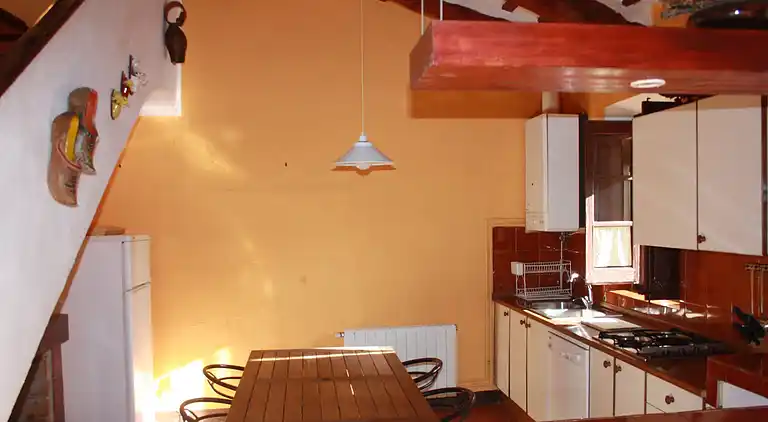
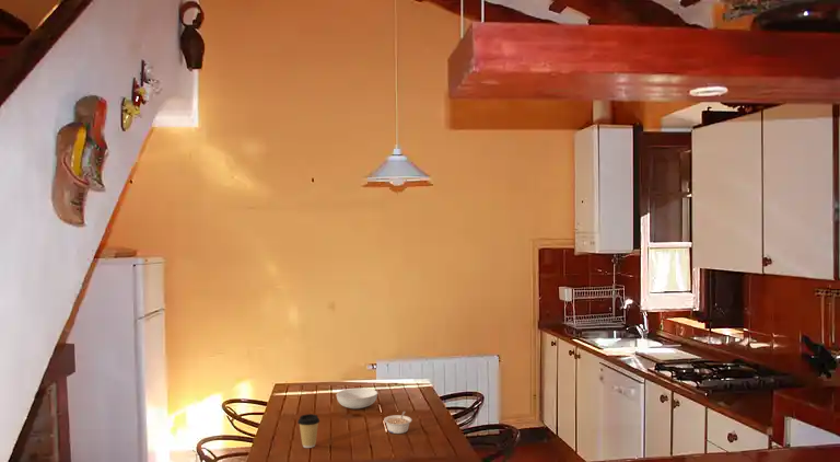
+ coffee cup [296,413,320,449]
+ legume [383,411,412,435]
+ serving bowl [336,388,378,409]
